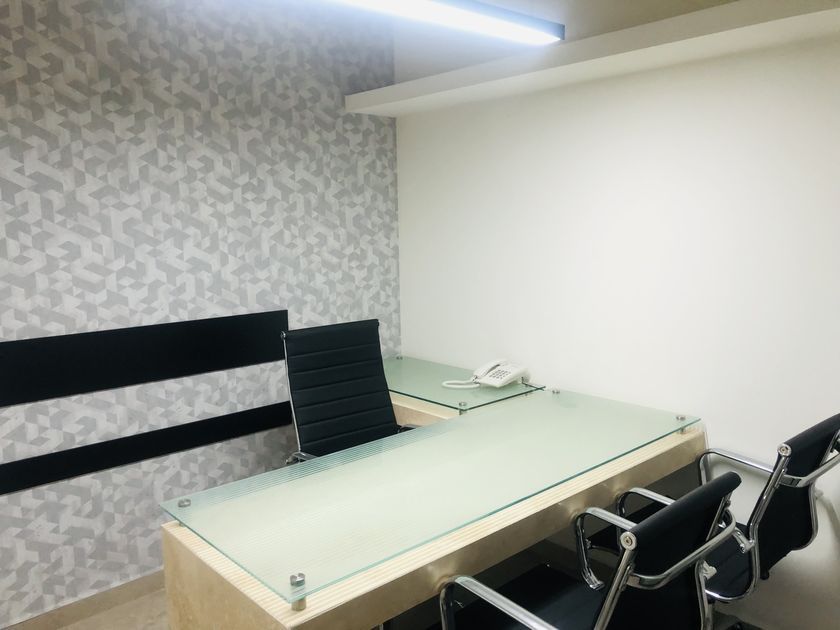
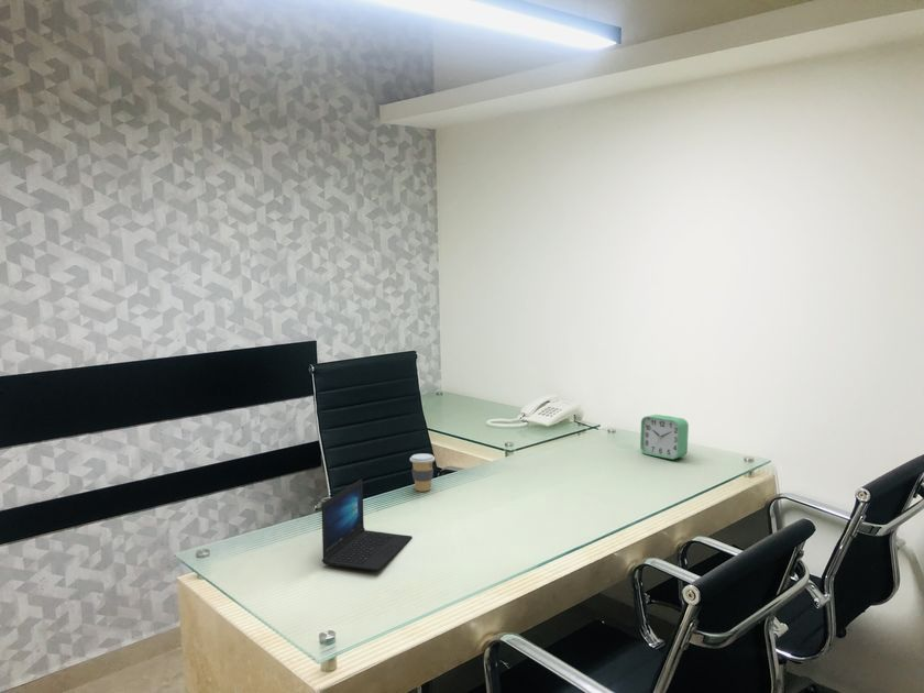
+ laptop [320,477,414,572]
+ coffee cup [409,452,436,493]
+ alarm clock [639,414,690,461]
